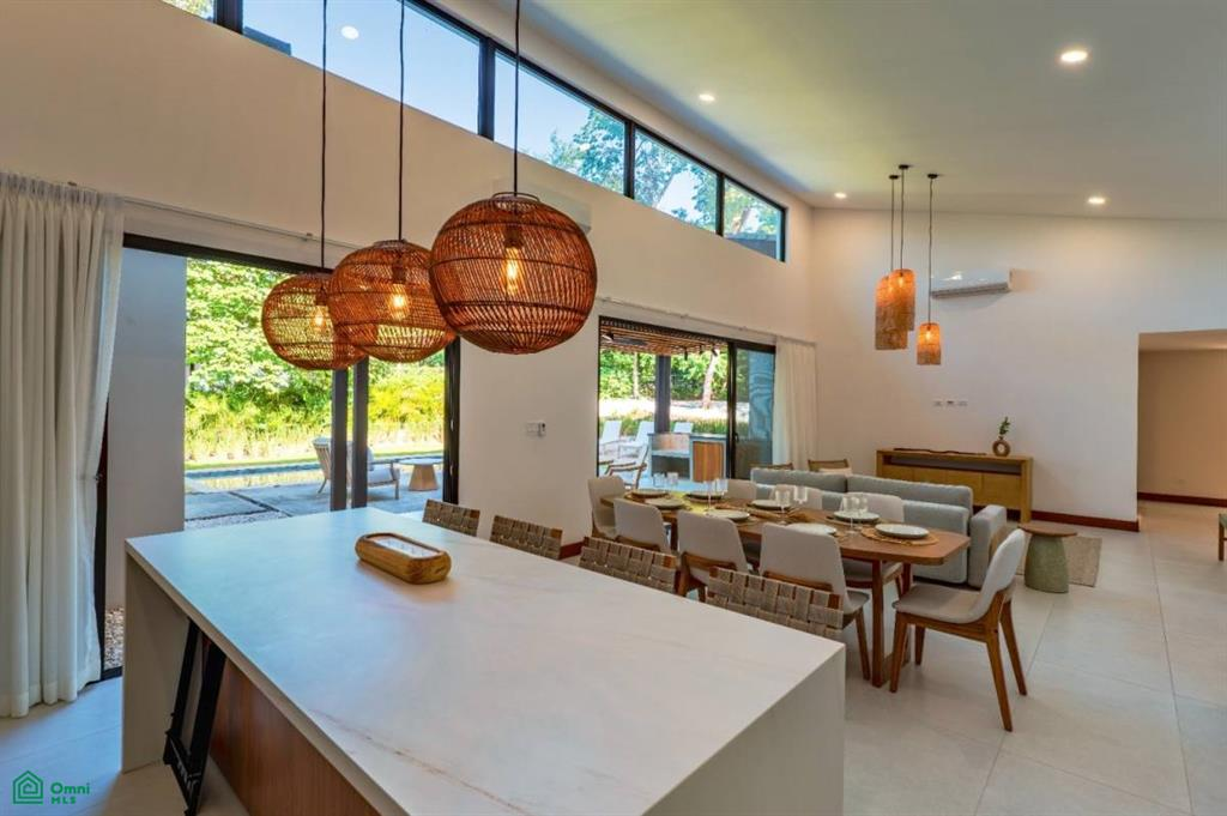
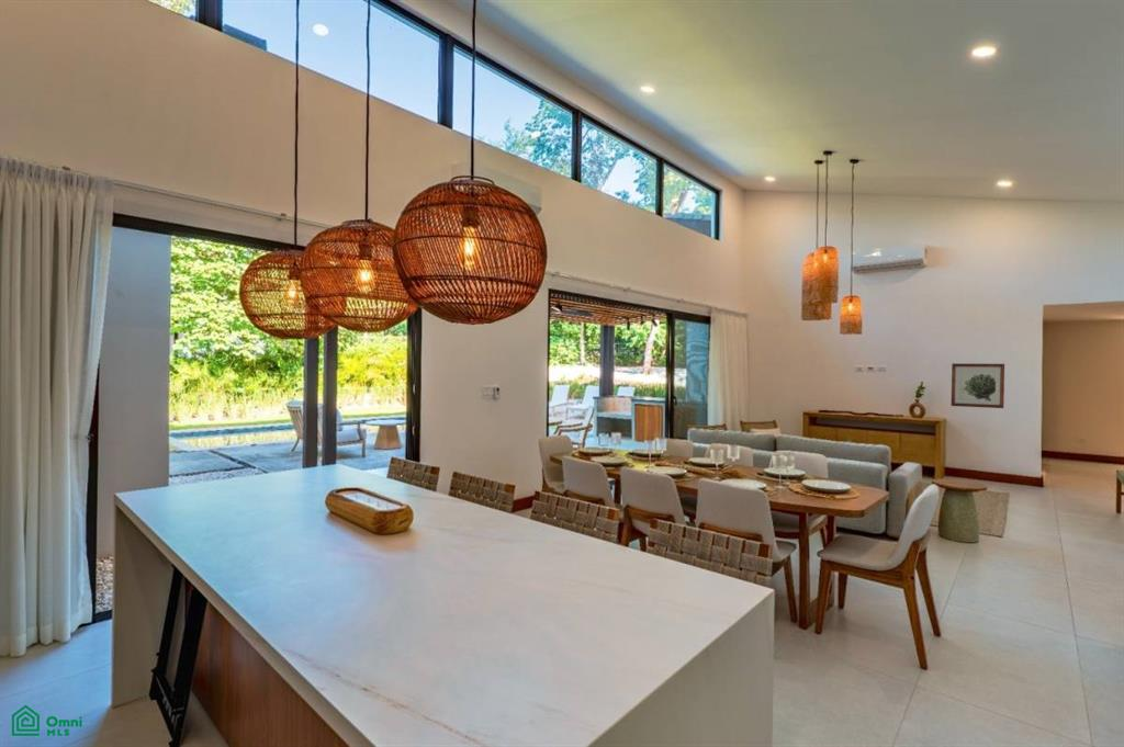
+ wall art [951,362,1005,409]
